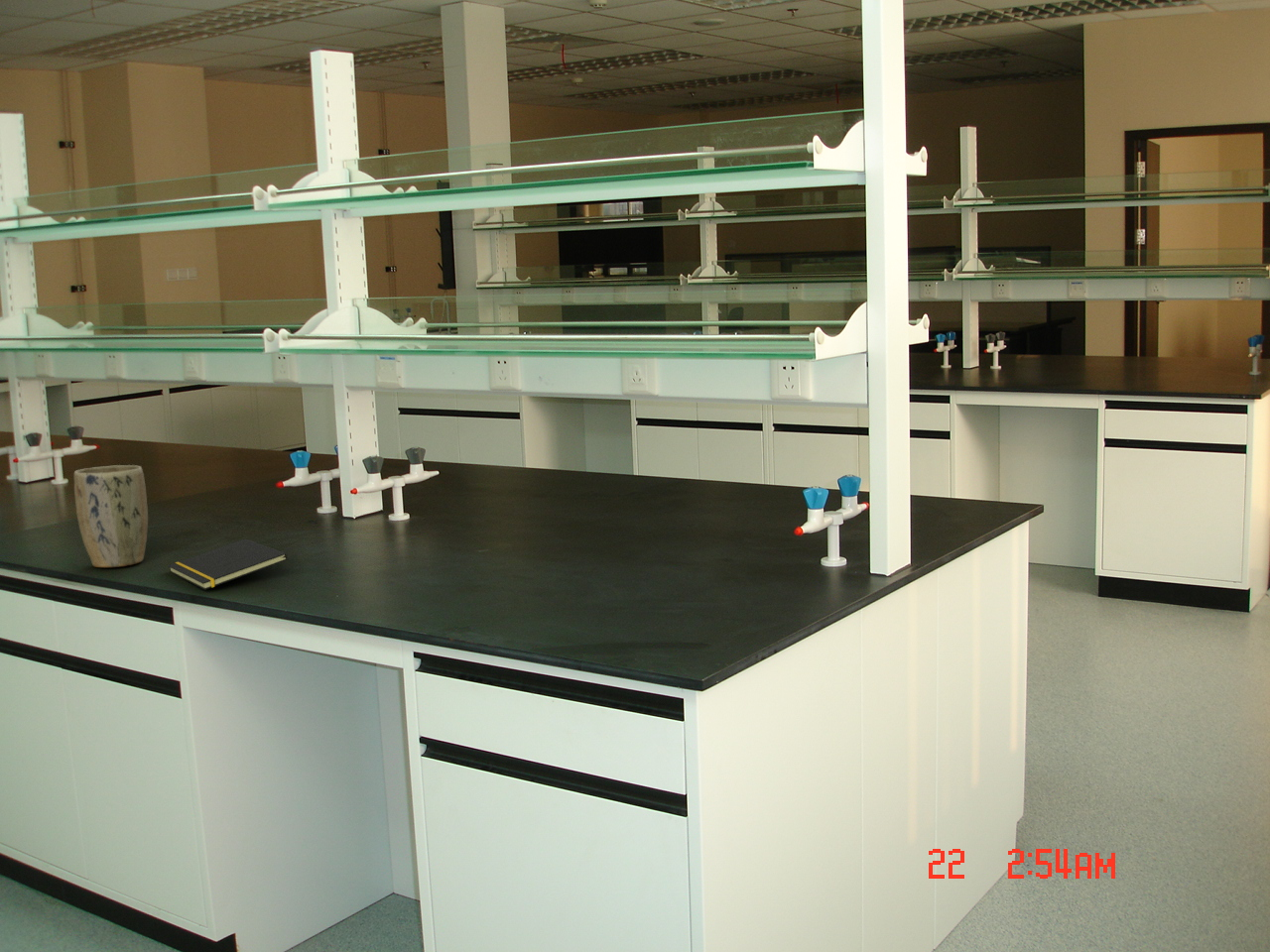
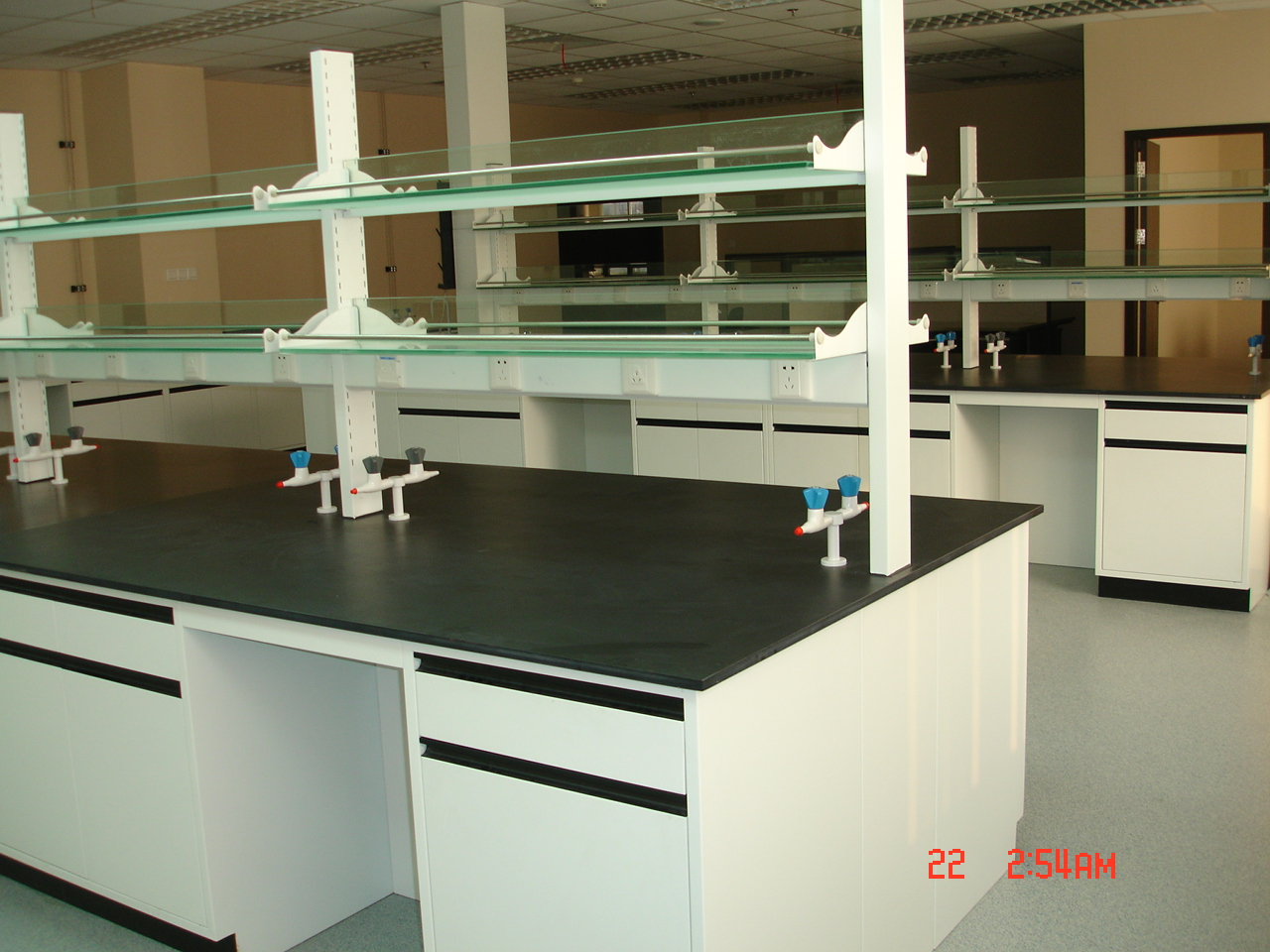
- notepad [167,538,289,591]
- plant pot [72,464,149,568]
